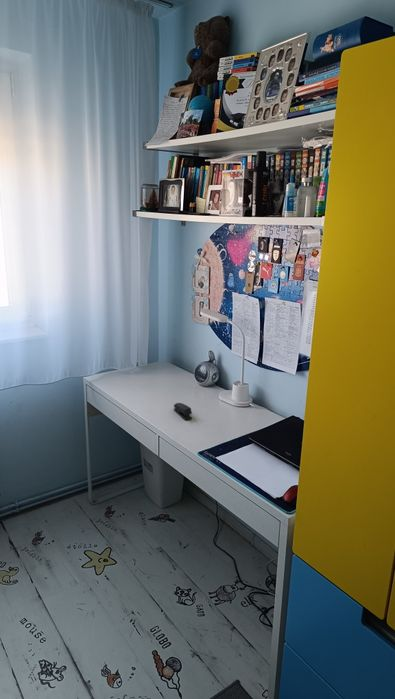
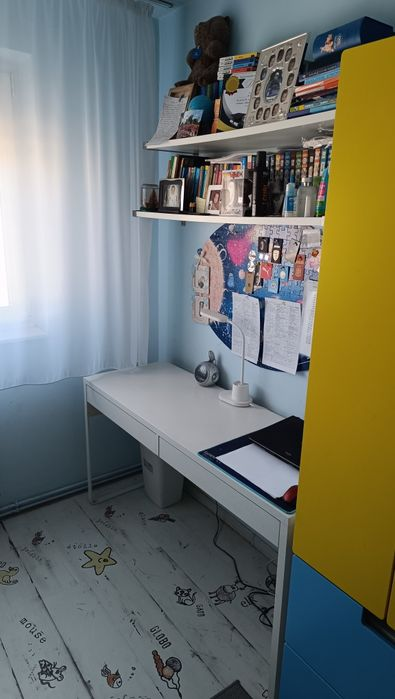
- stapler [173,402,193,421]
